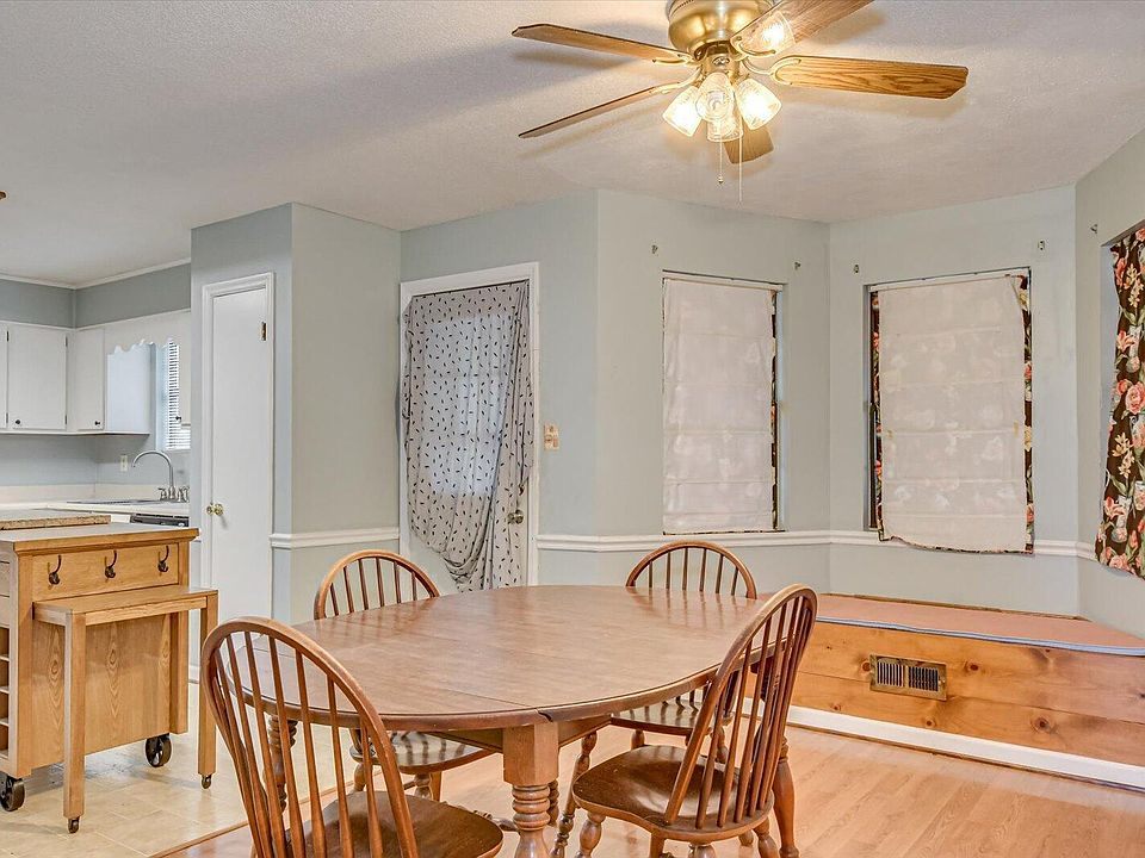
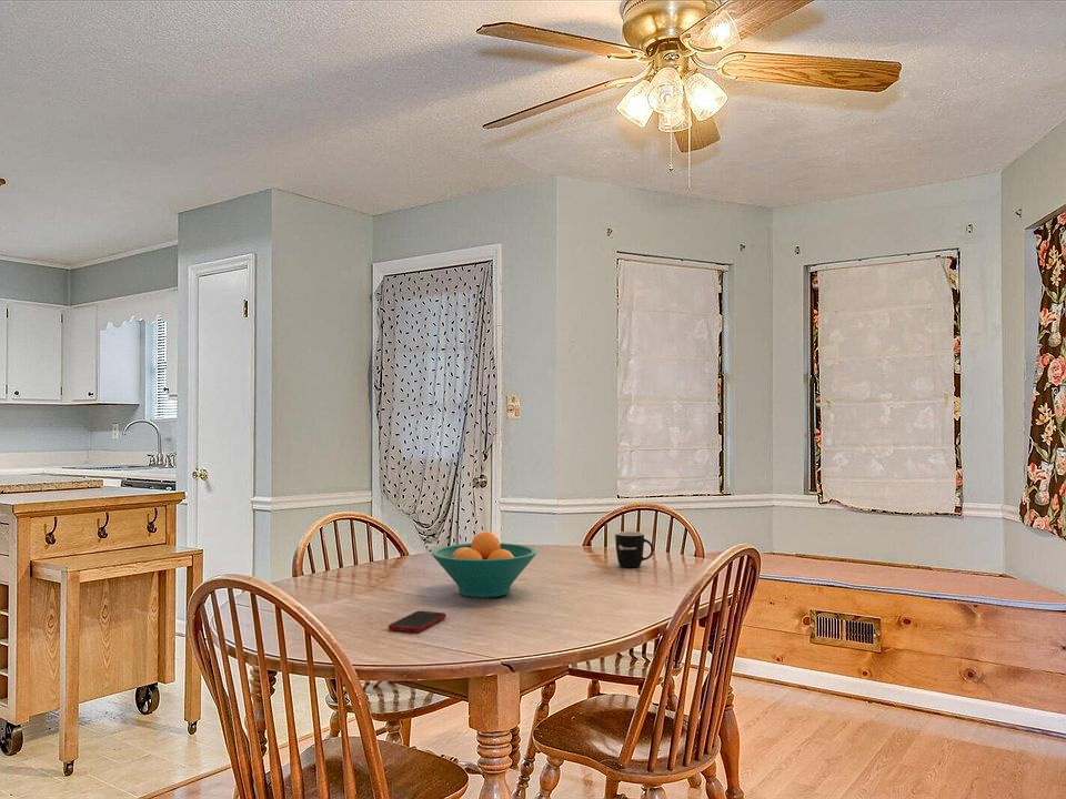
+ fruit bowl [431,530,539,599]
+ mug [614,530,655,568]
+ cell phone [388,610,447,634]
